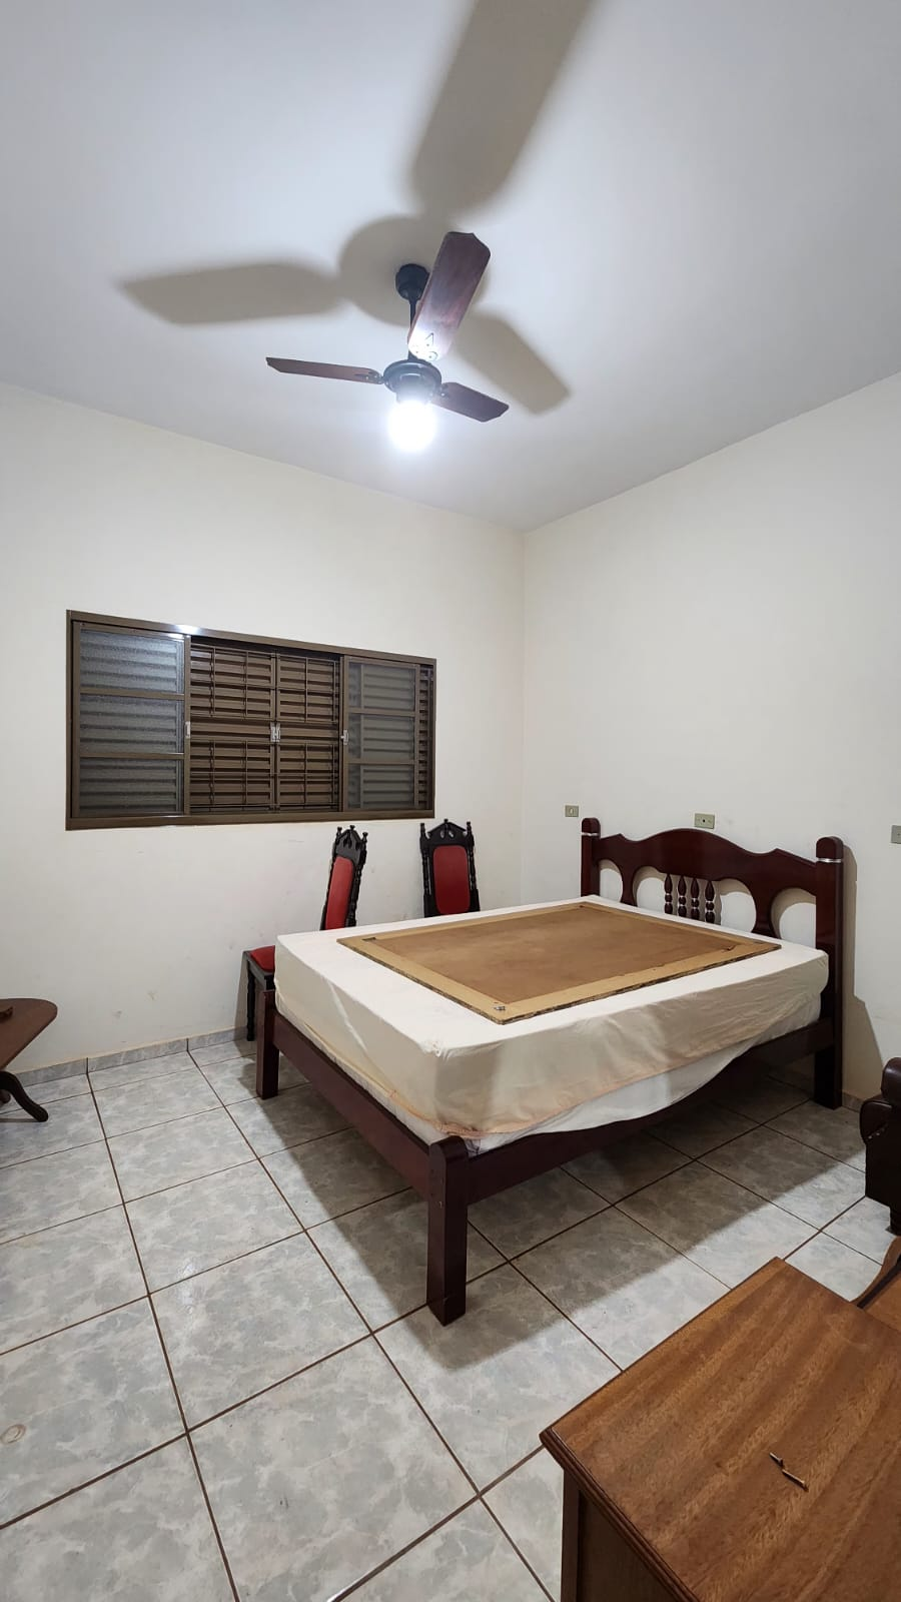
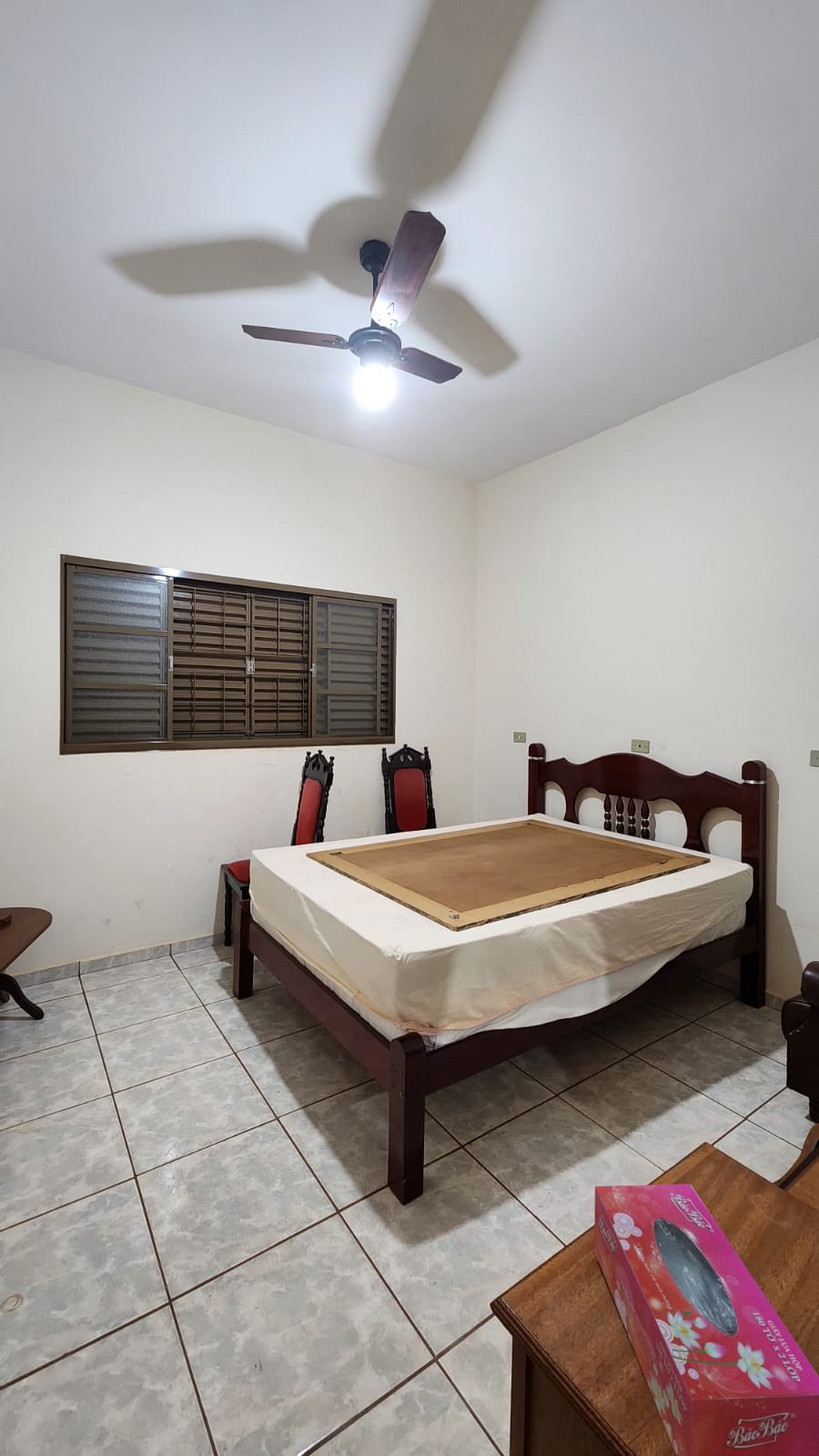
+ tissue box [593,1183,819,1456]
